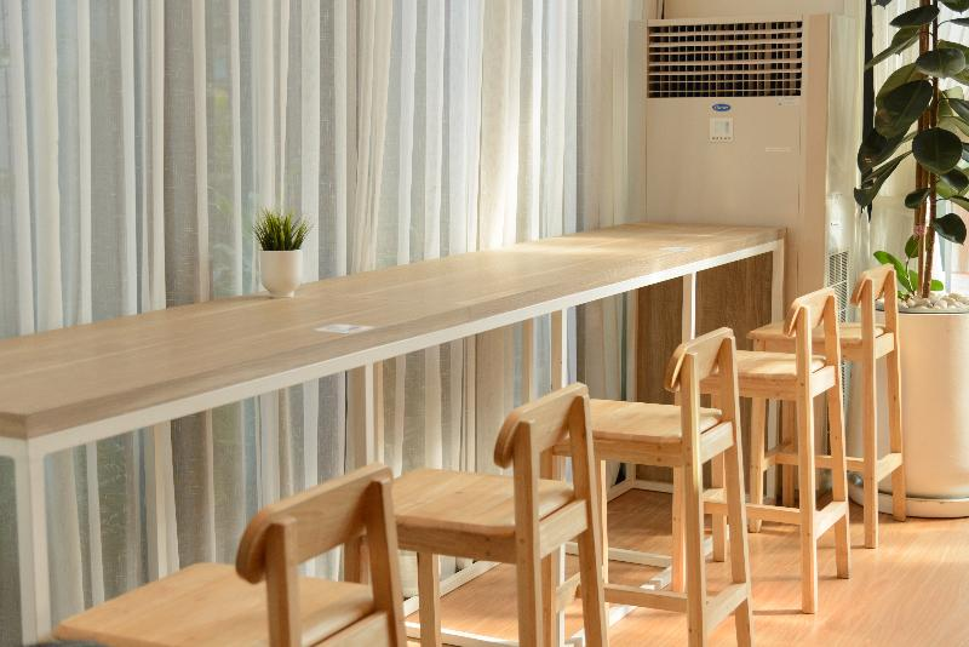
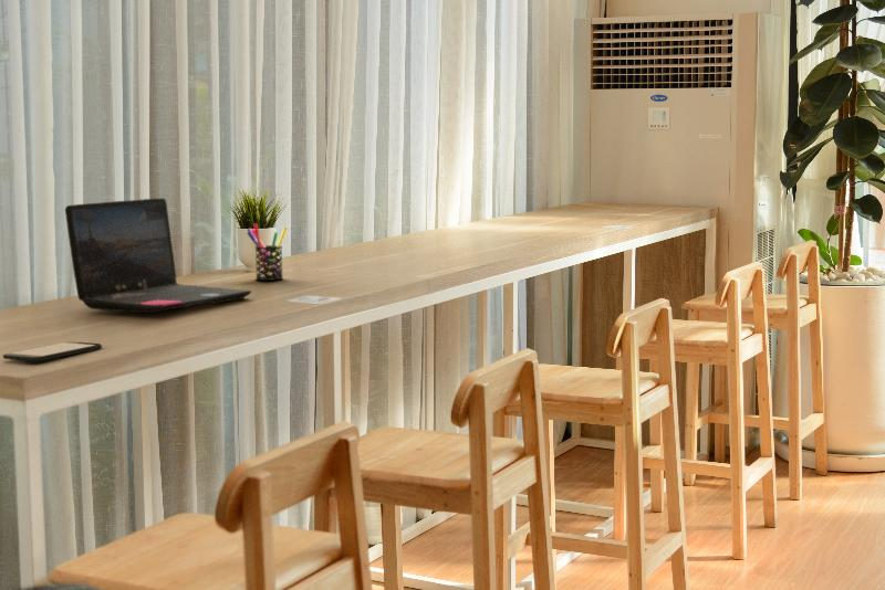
+ pen holder [247,222,289,282]
+ laptop [64,198,252,314]
+ smartphone [1,340,103,362]
